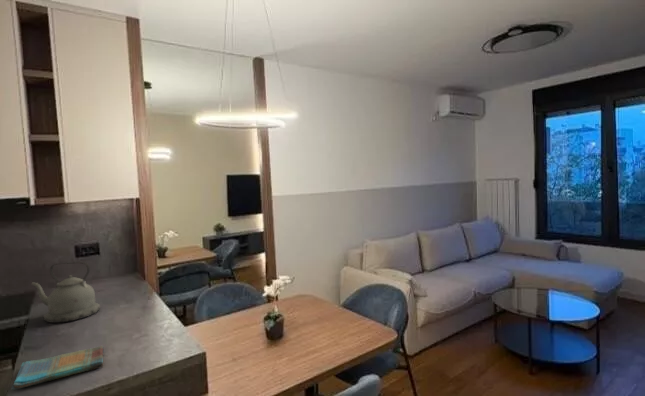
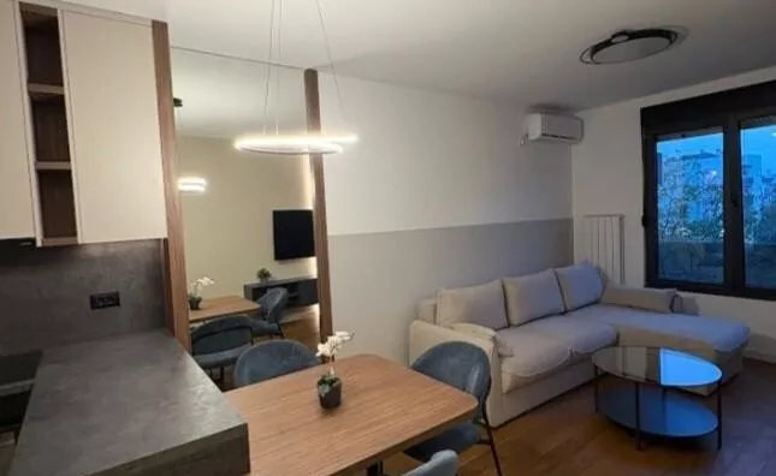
- kettle [30,261,101,324]
- dish towel [11,345,105,391]
